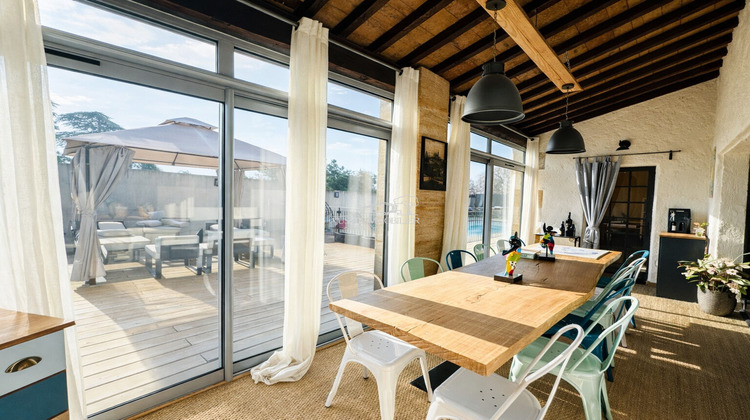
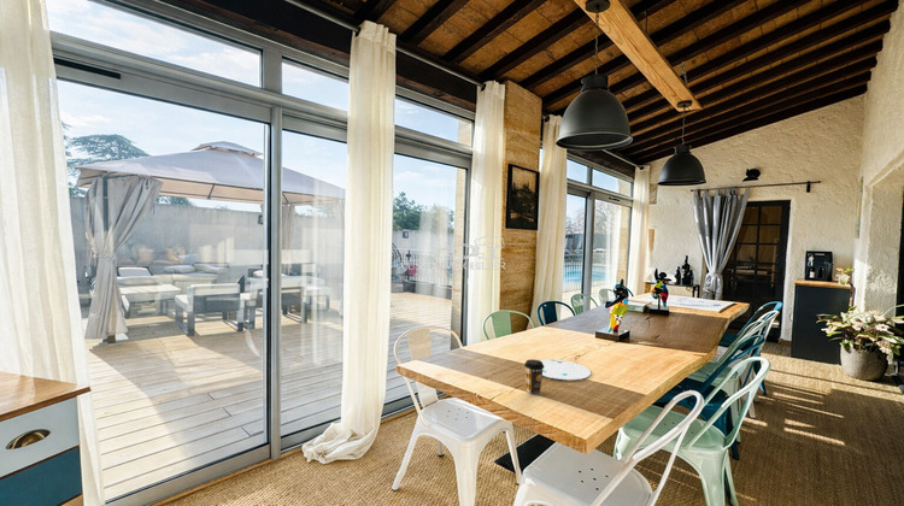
+ coffee cup [523,358,545,395]
+ plate [539,358,592,381]
